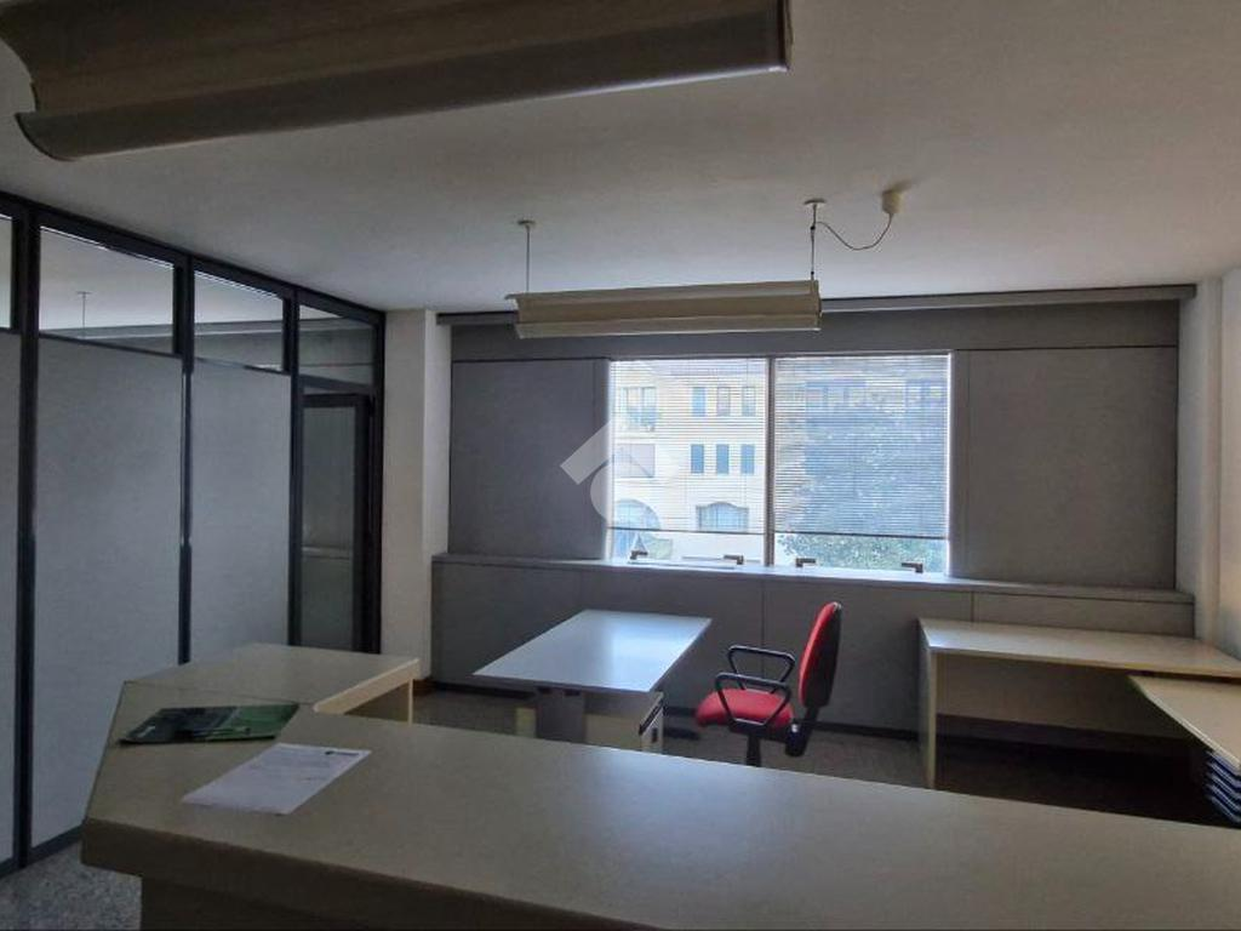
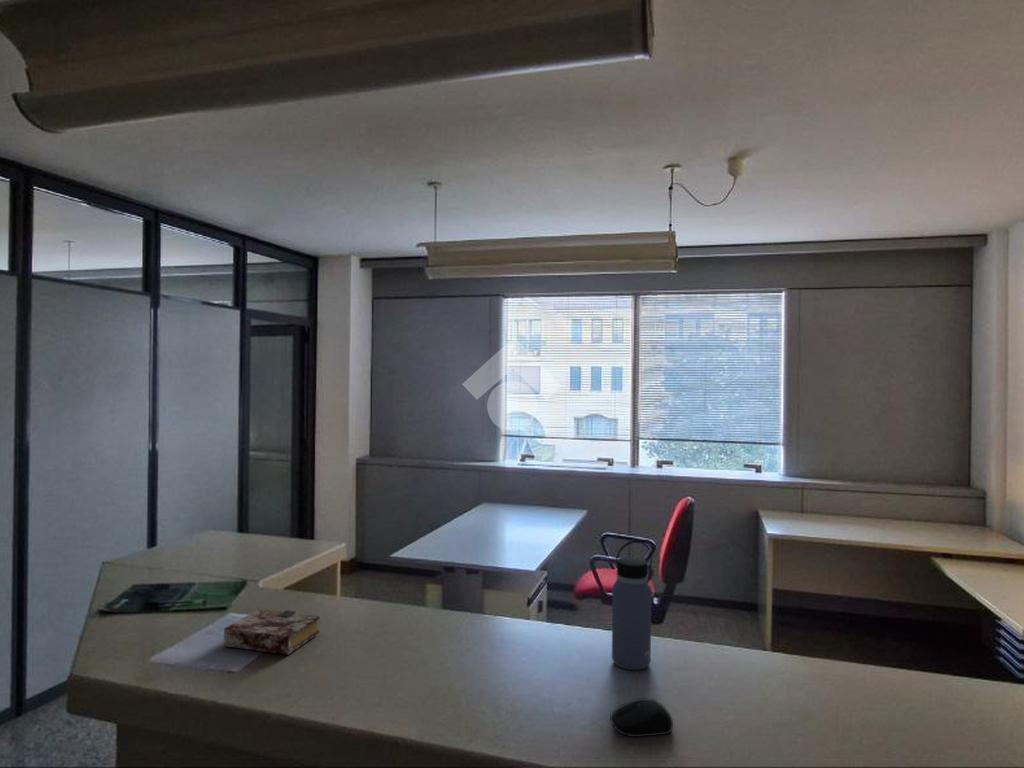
+ book [223,608,321,656]
+ computer mouse [609,697,674,738]
+ water bottle [611,539,653,671]
